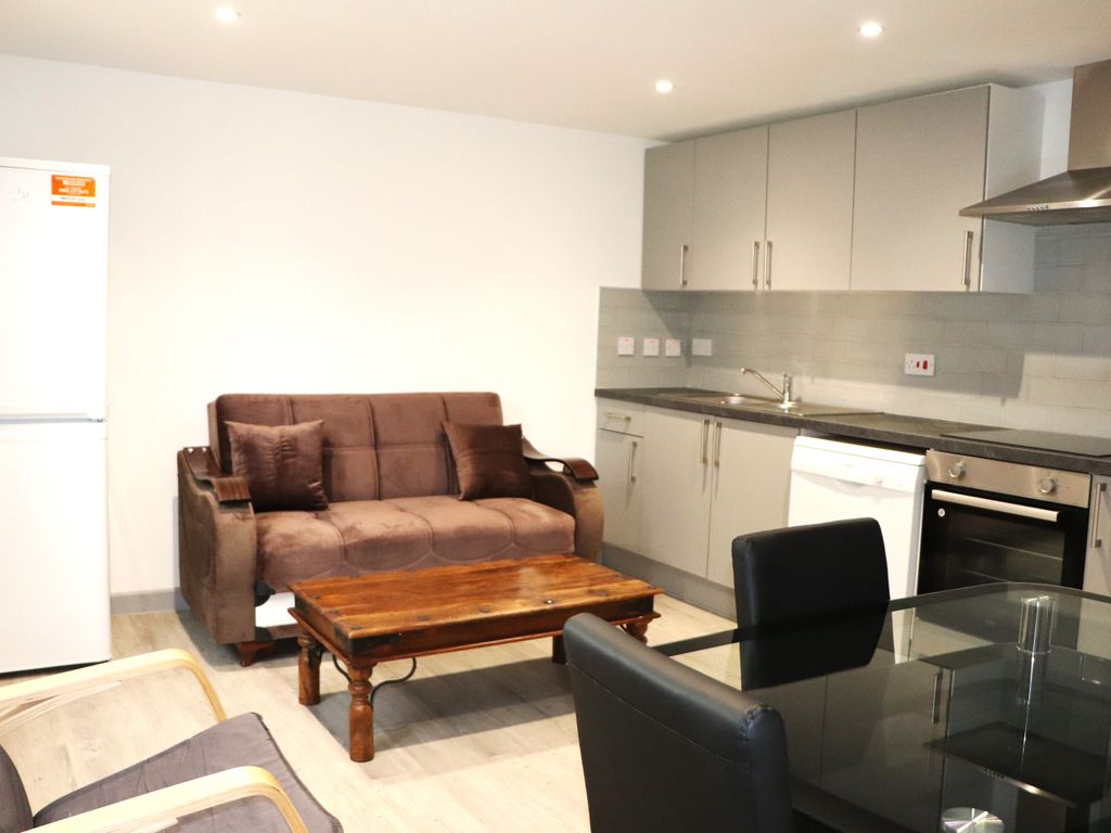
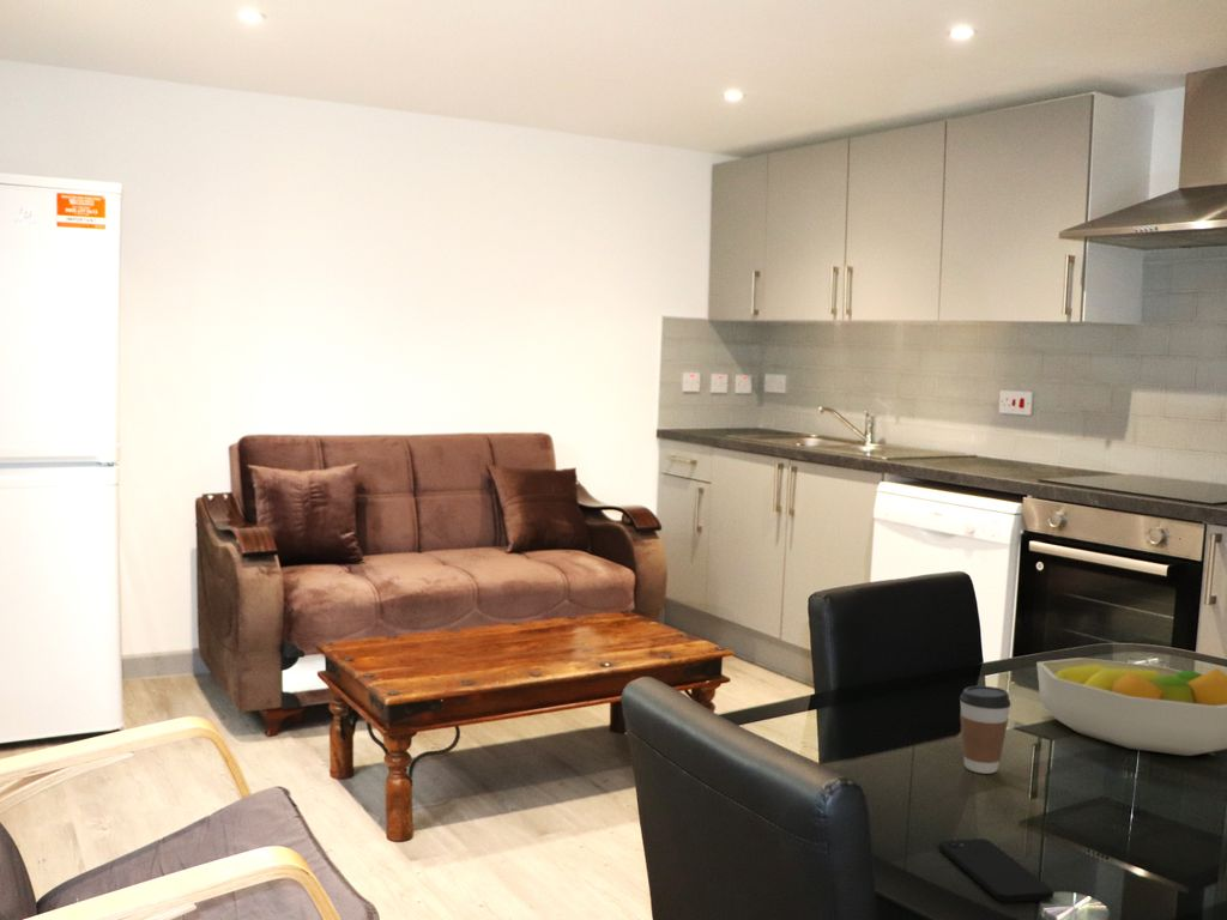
+ smartphone [937,837,1054,903]
+ coffee cup [959,685,1013,775]
+ fruit bowl [1035,656,1227,757]
